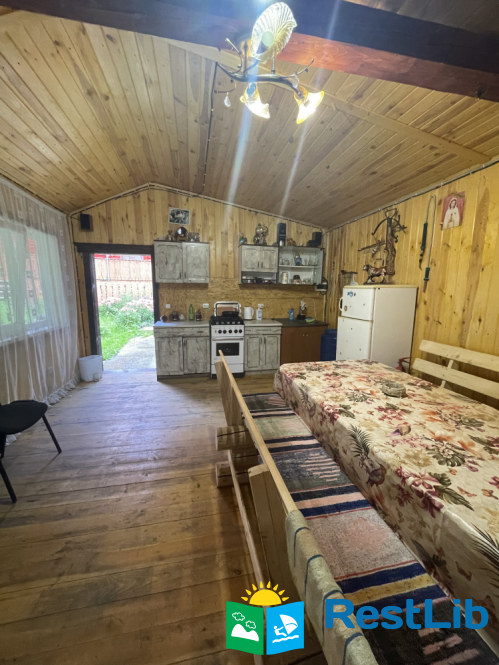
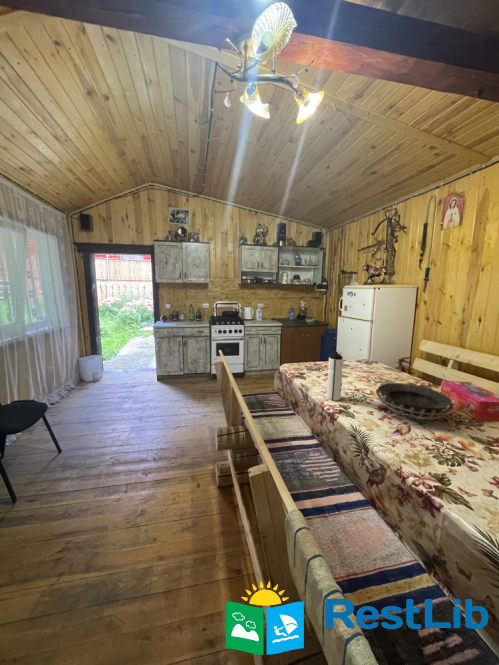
+ tissue box [440,380,499,423]
+ water bottle [326,351,344,401]
+ decorative bowl [375,382,455,421]
